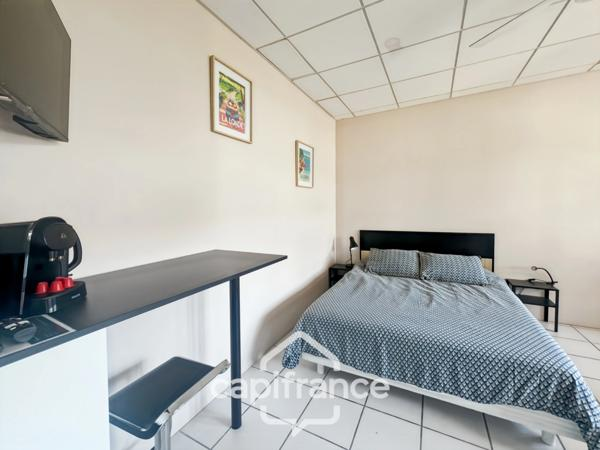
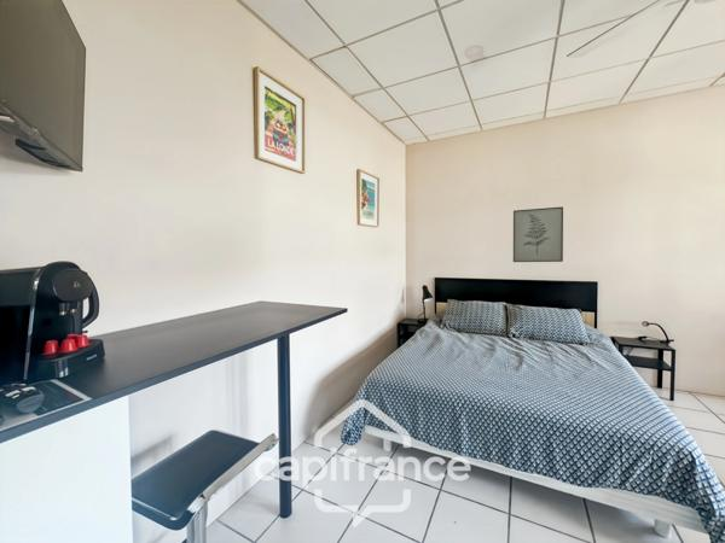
+ wall art [512,205,564,263]
